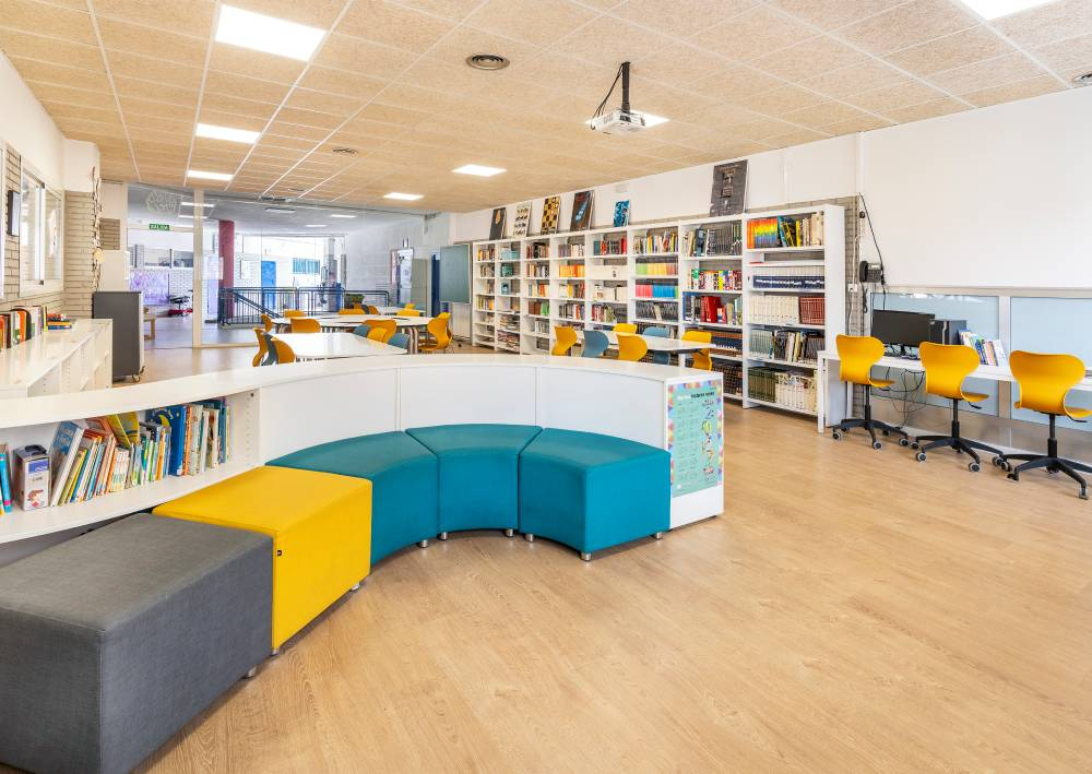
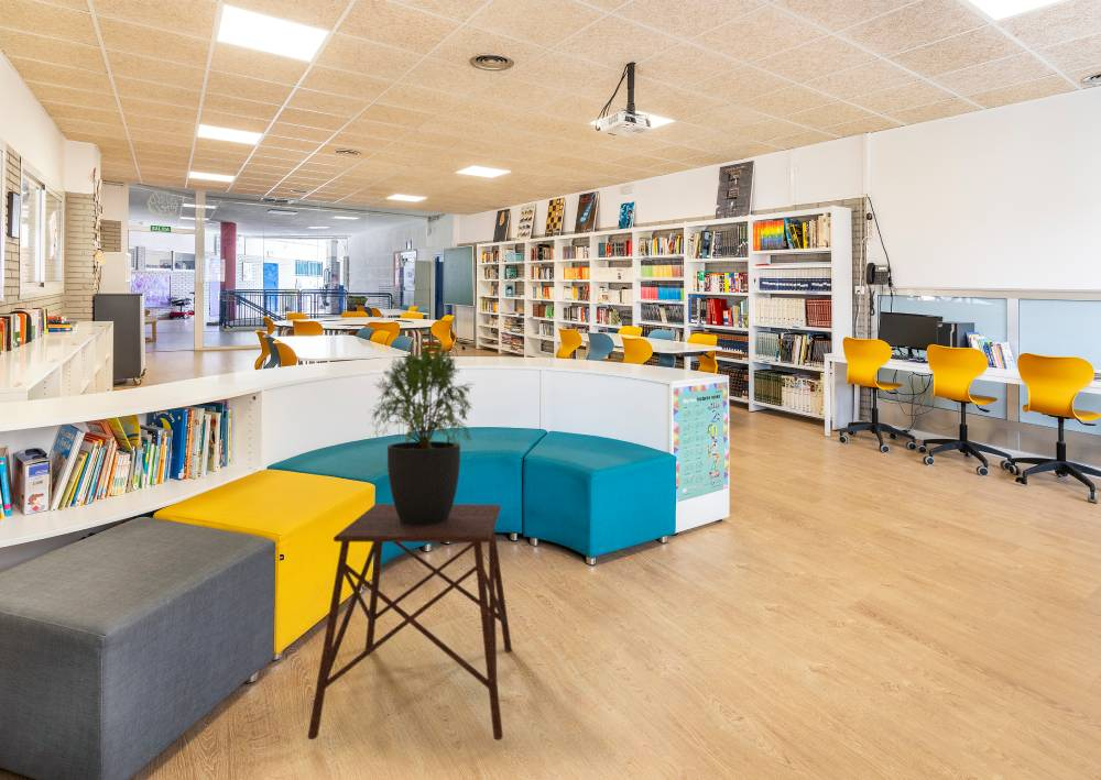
+ potted plant [366,342,475,526]
+ side table [306,503,513,740]
